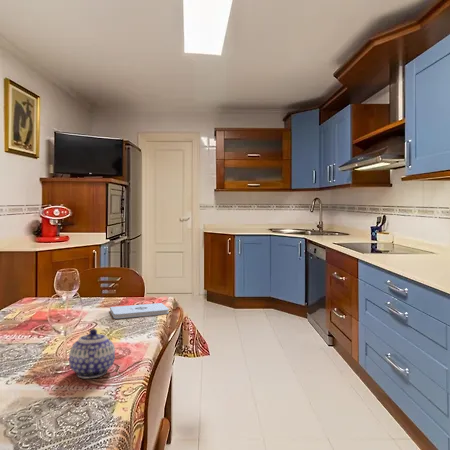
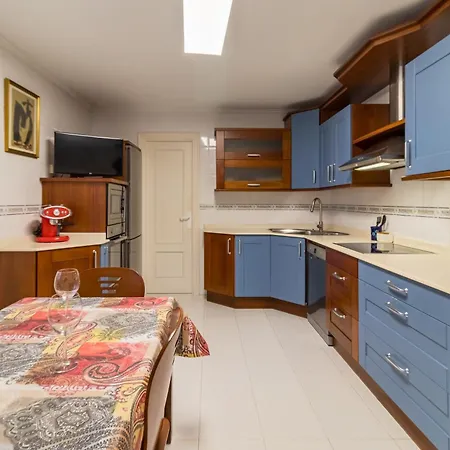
- teapot [68,328,116,380]
- notepad [109,302,170,320]
